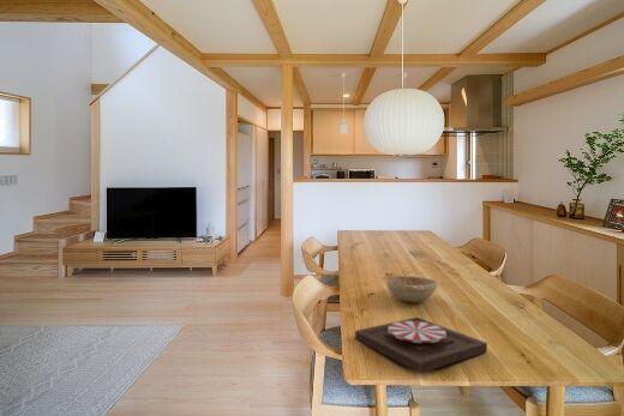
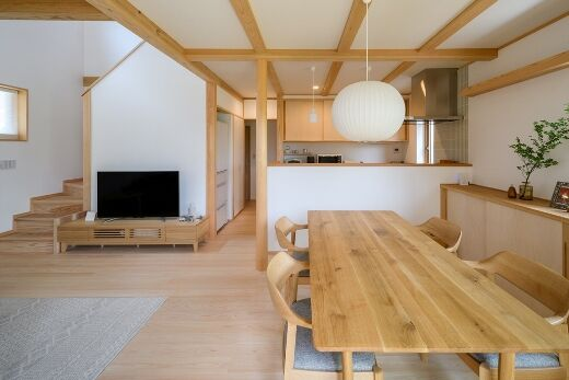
- decorative bowl [385,275,438,303]
- plate [354,316,488,374]
